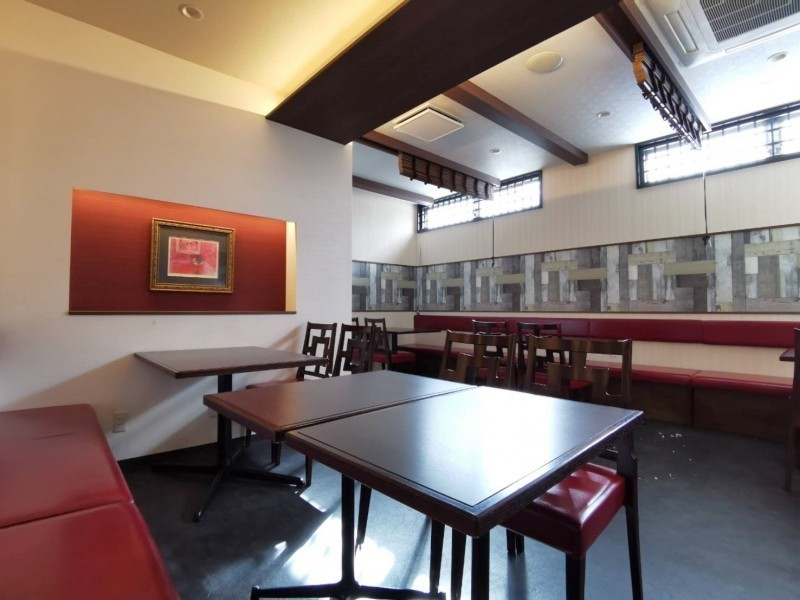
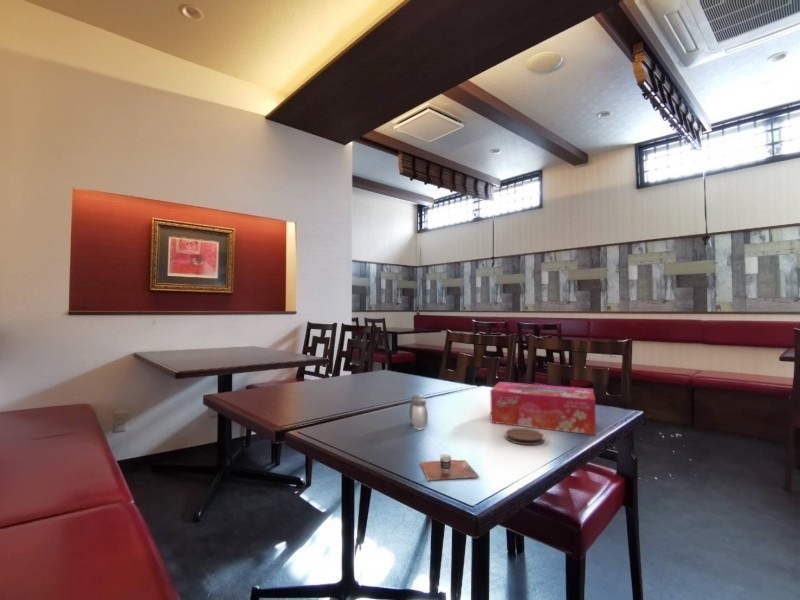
+ tissue box [489,381,597,436]
+ salt and pepper shaker [408,394,429,431]
+ coaster [504,427,545,446]
+ cup [419,453,480,481]
